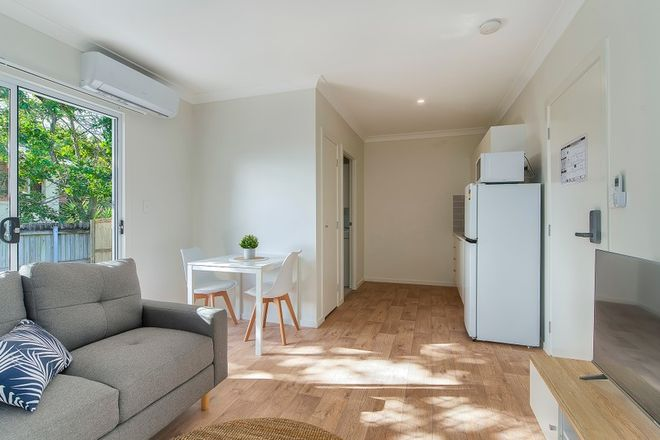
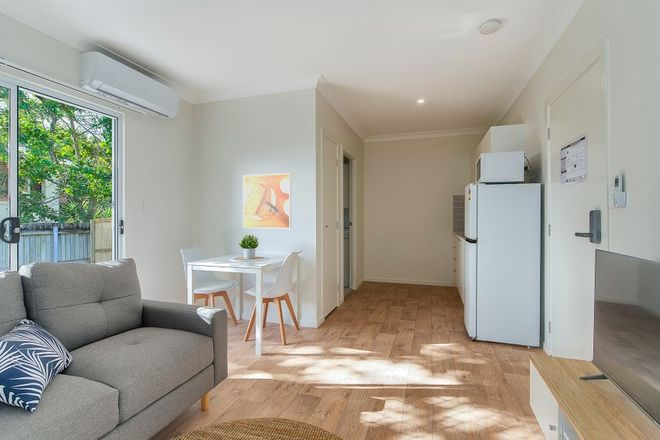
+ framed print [242,172,292,229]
